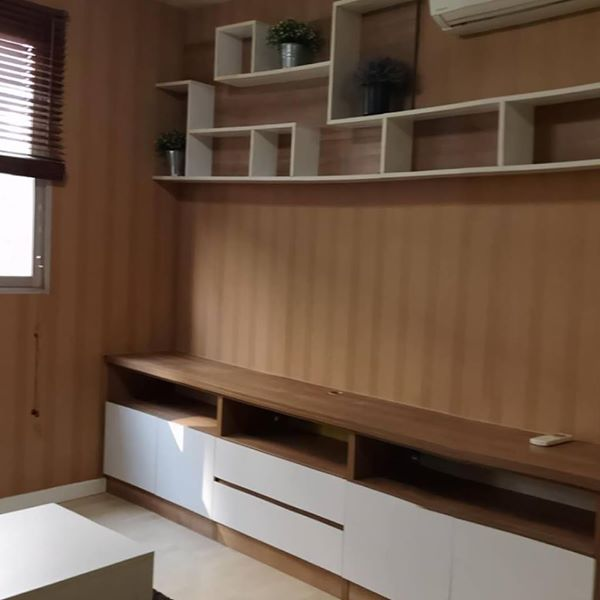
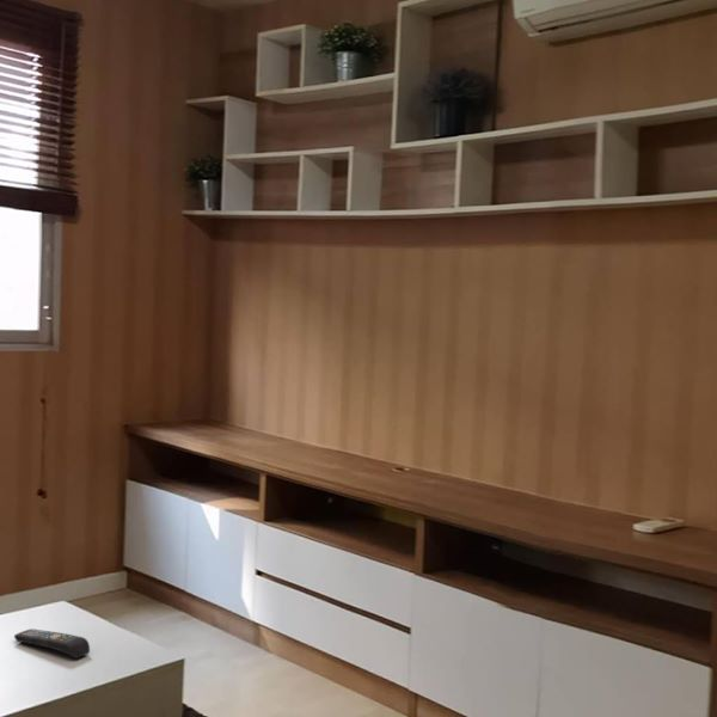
+ remote control [13,627,91,660]
